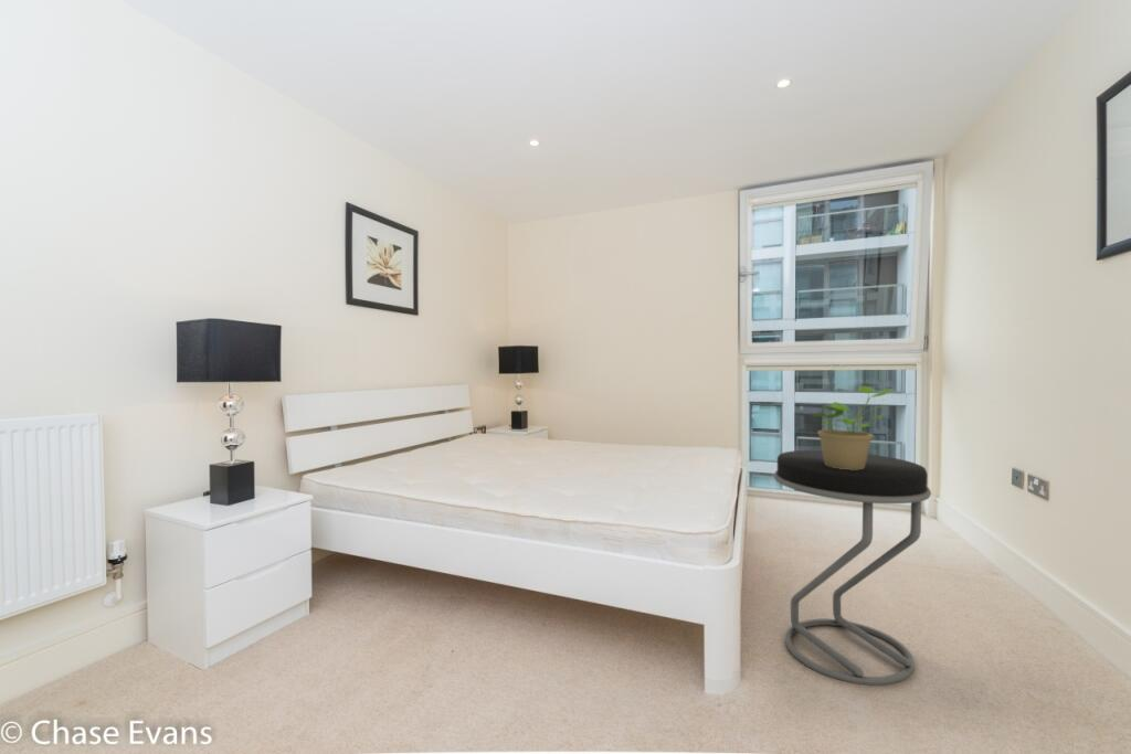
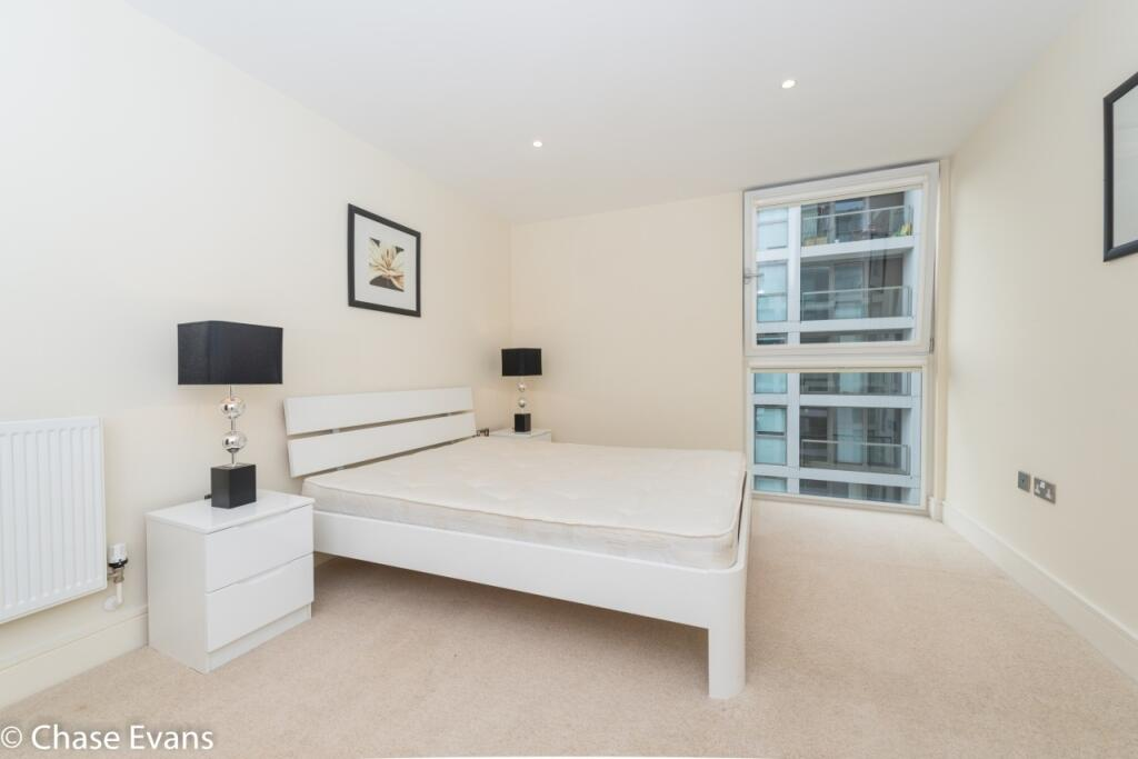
- potted plant [808,385,897,470]
- stool [773,449,932,687]
